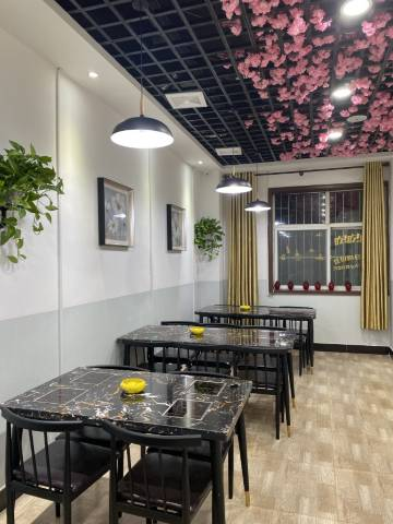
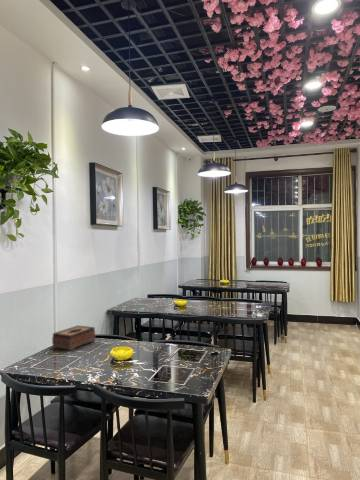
+ tissue box [51,325,96,352]
